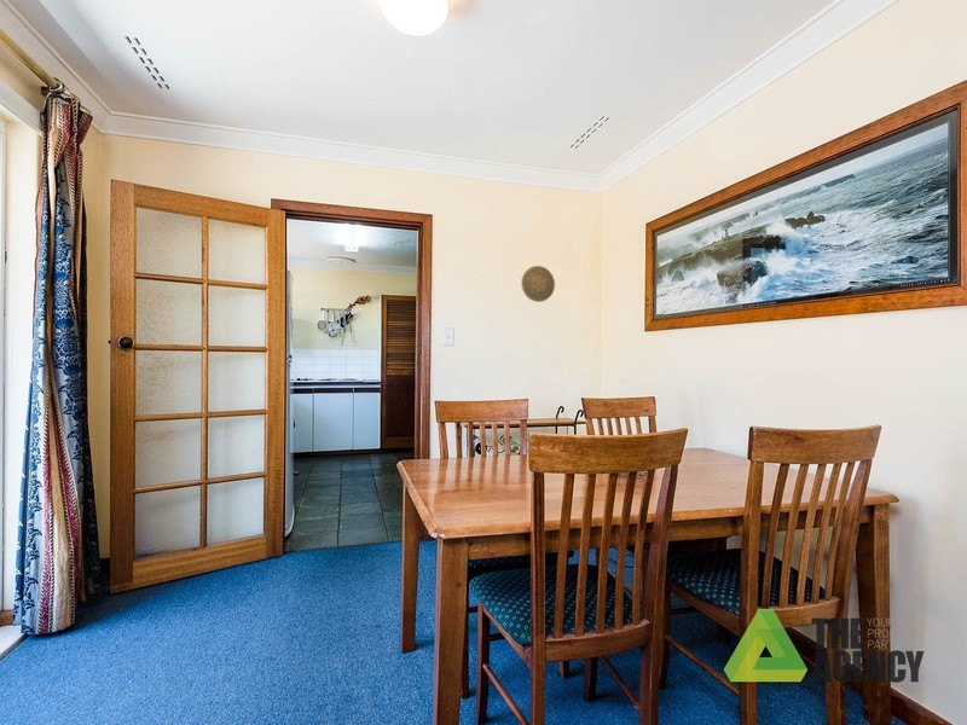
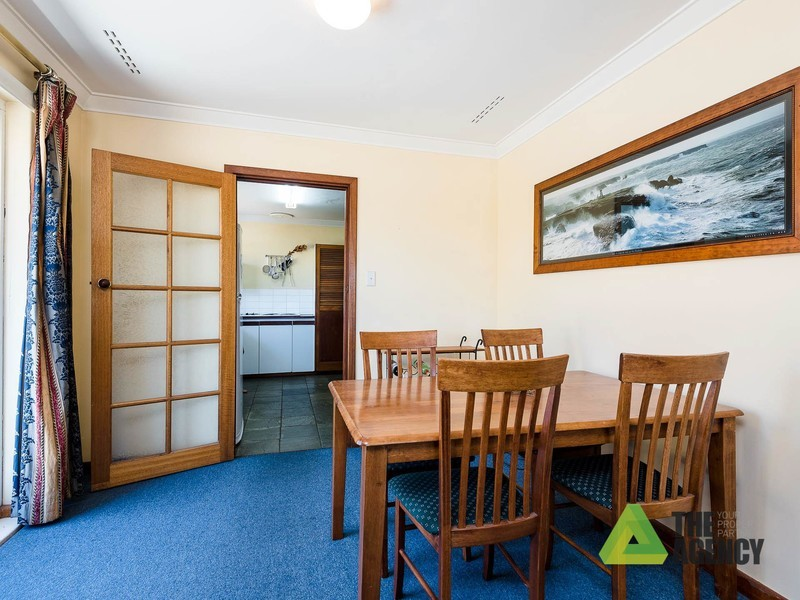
- decorative plate [521,265,556,303]
